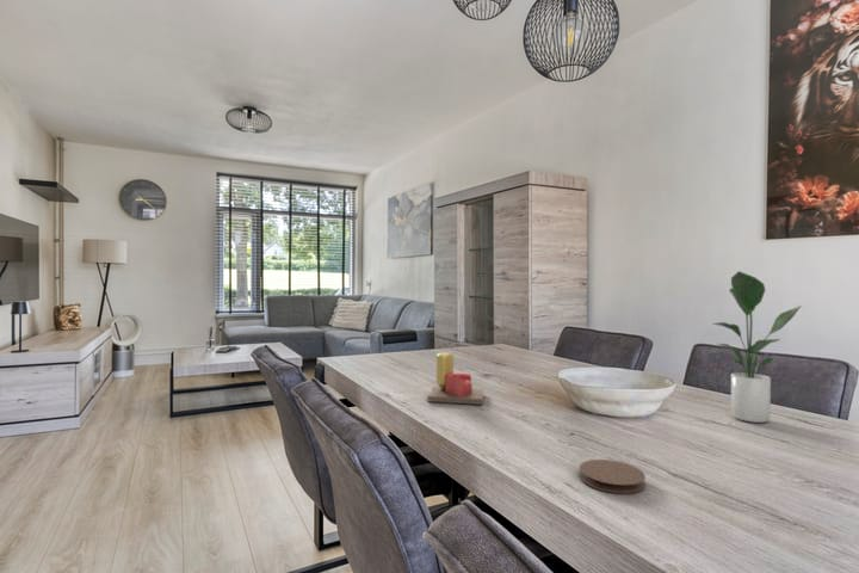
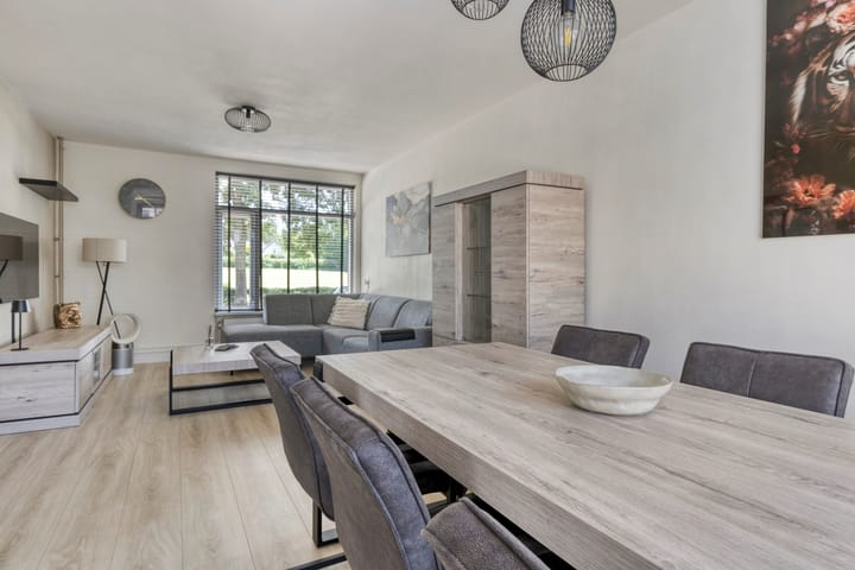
- potted plant [712,270,803,424]
- coaster [579,458,647,495]
- candle [426,352,484,406]
